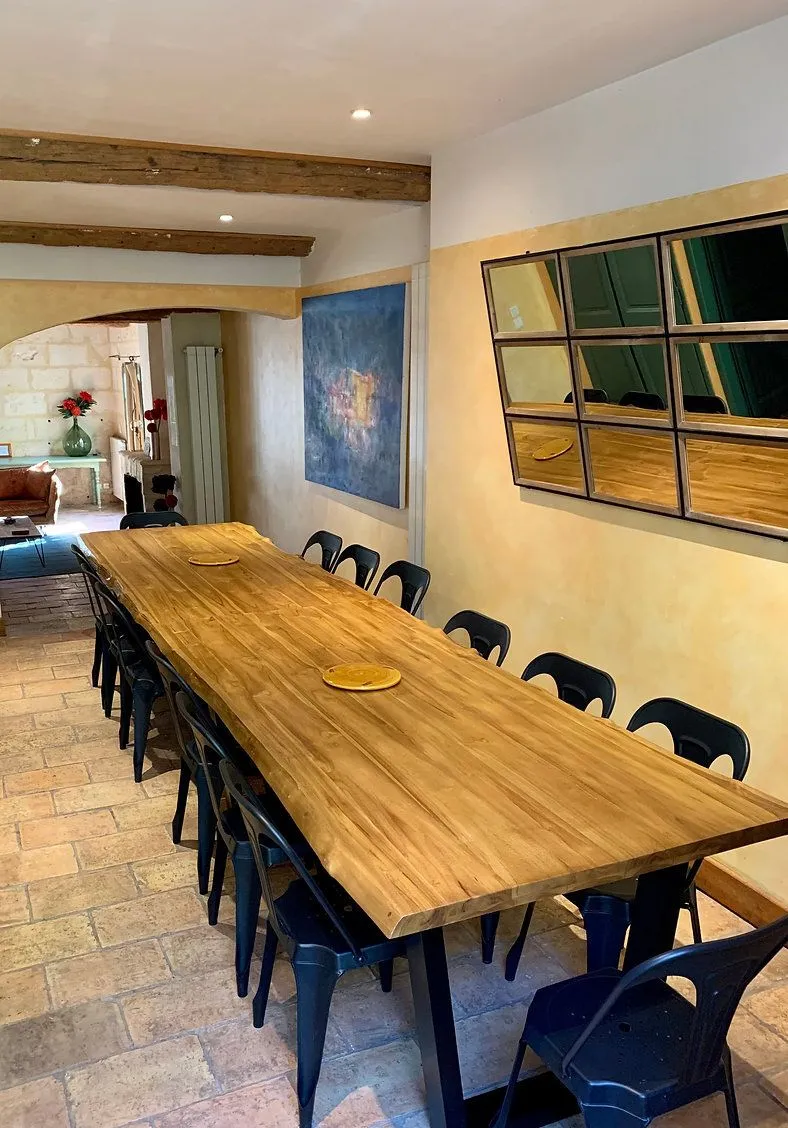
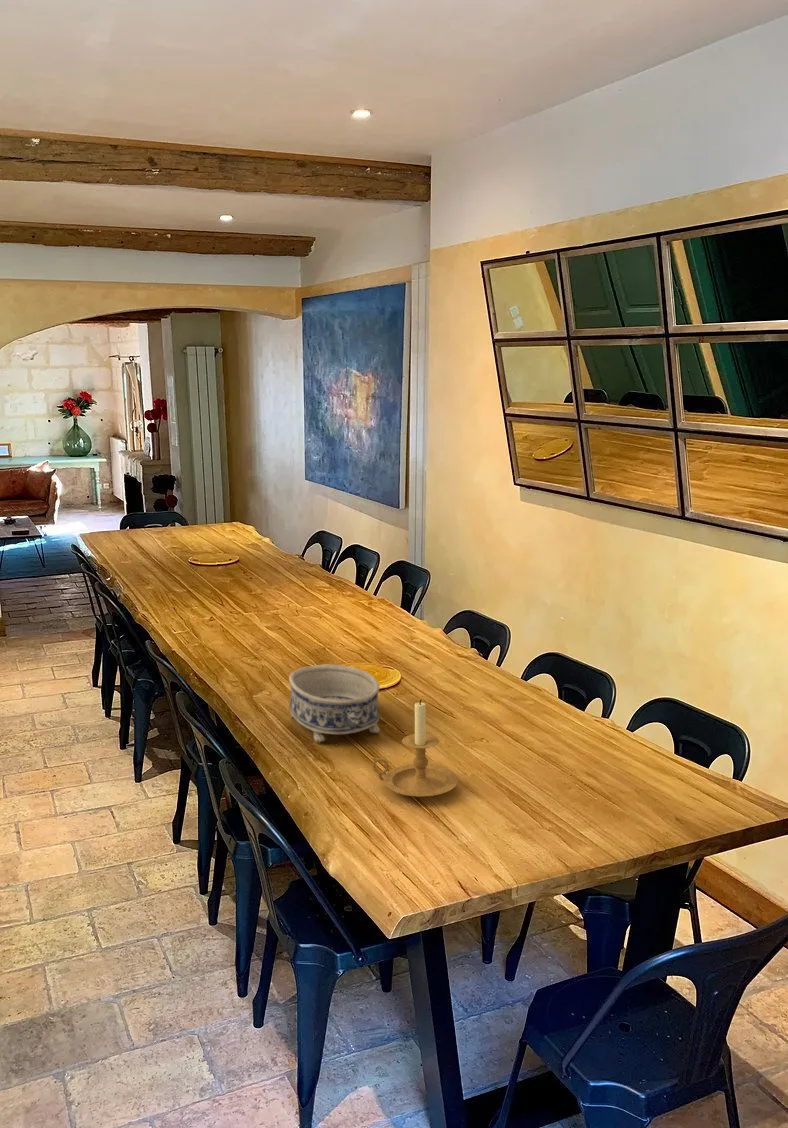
+ decorative bowl [288,663,381,743]
+ candle holder [370,699,459,798]
